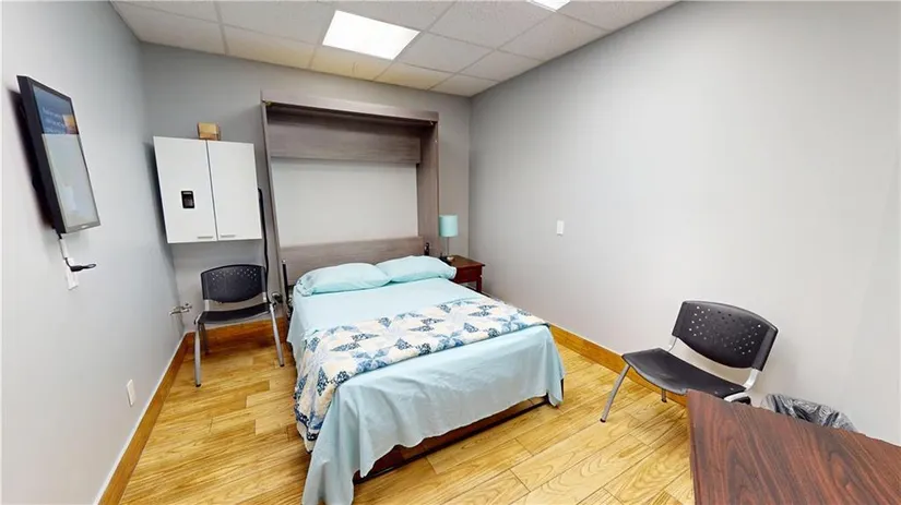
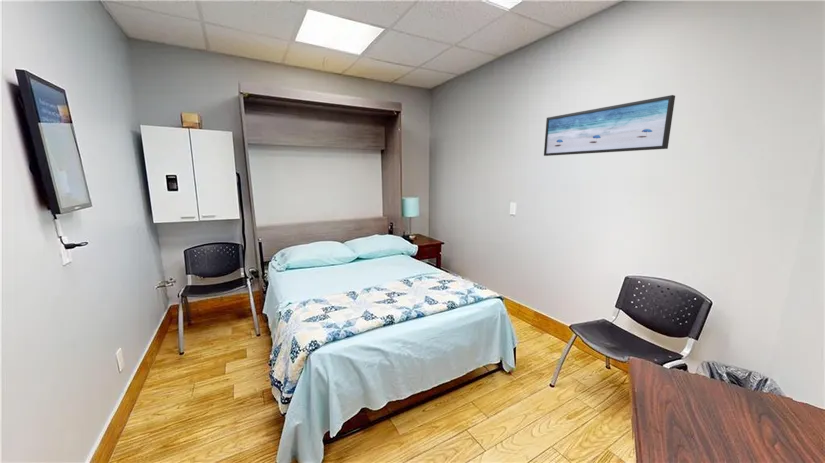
+ wall art [543,94,676,157]
